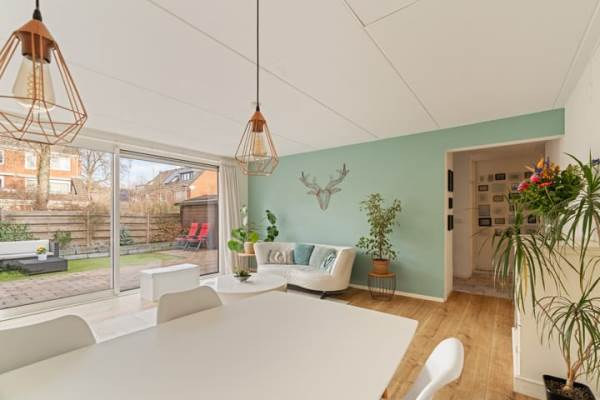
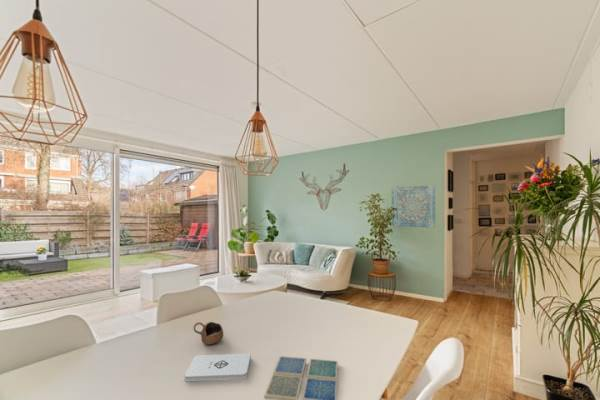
+ drink coaster [263,355,339,400]
+ notepad [184,353,252,382]
+ wall art [391,184,436,229]
+ cup [193,321,224,346]
